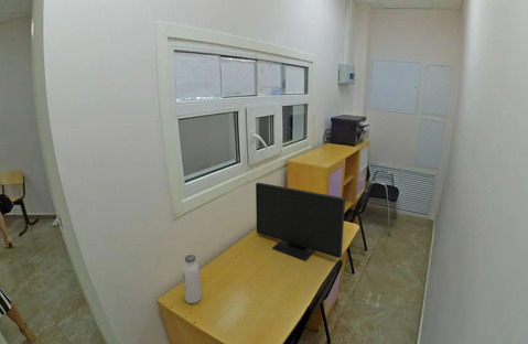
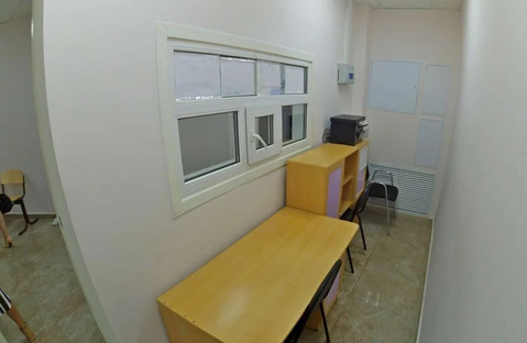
- computer monitor [255,182,346,260]
- water bottle [182,254,202,304]
